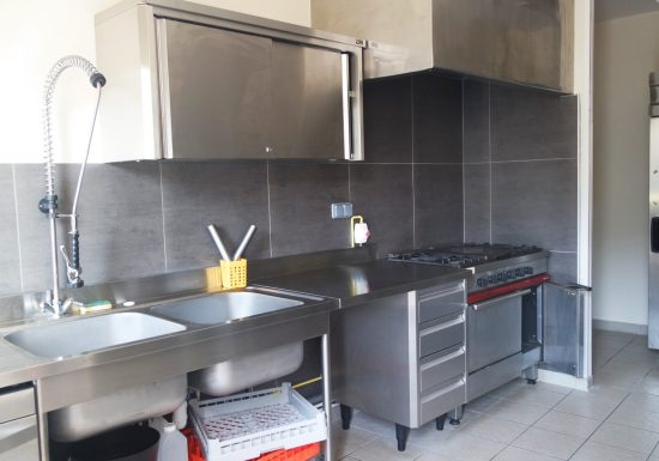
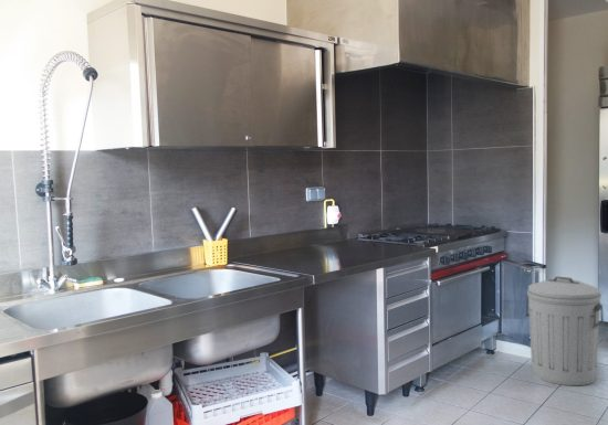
+ trash can [525,276,605,386]
